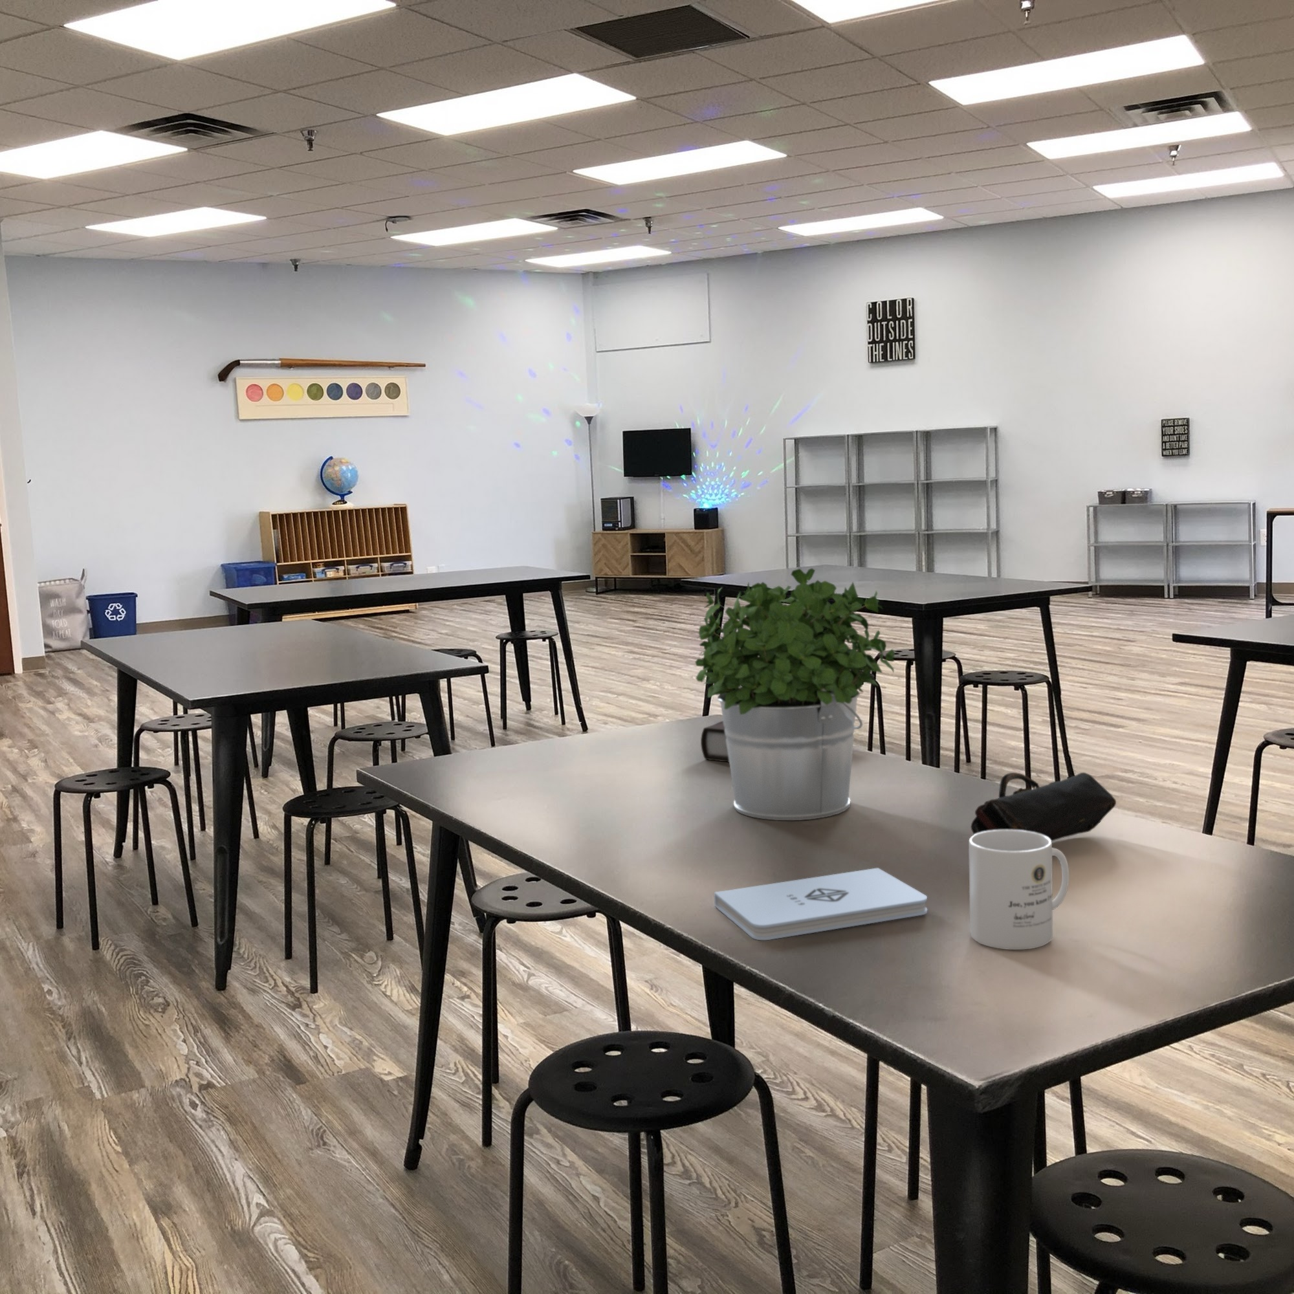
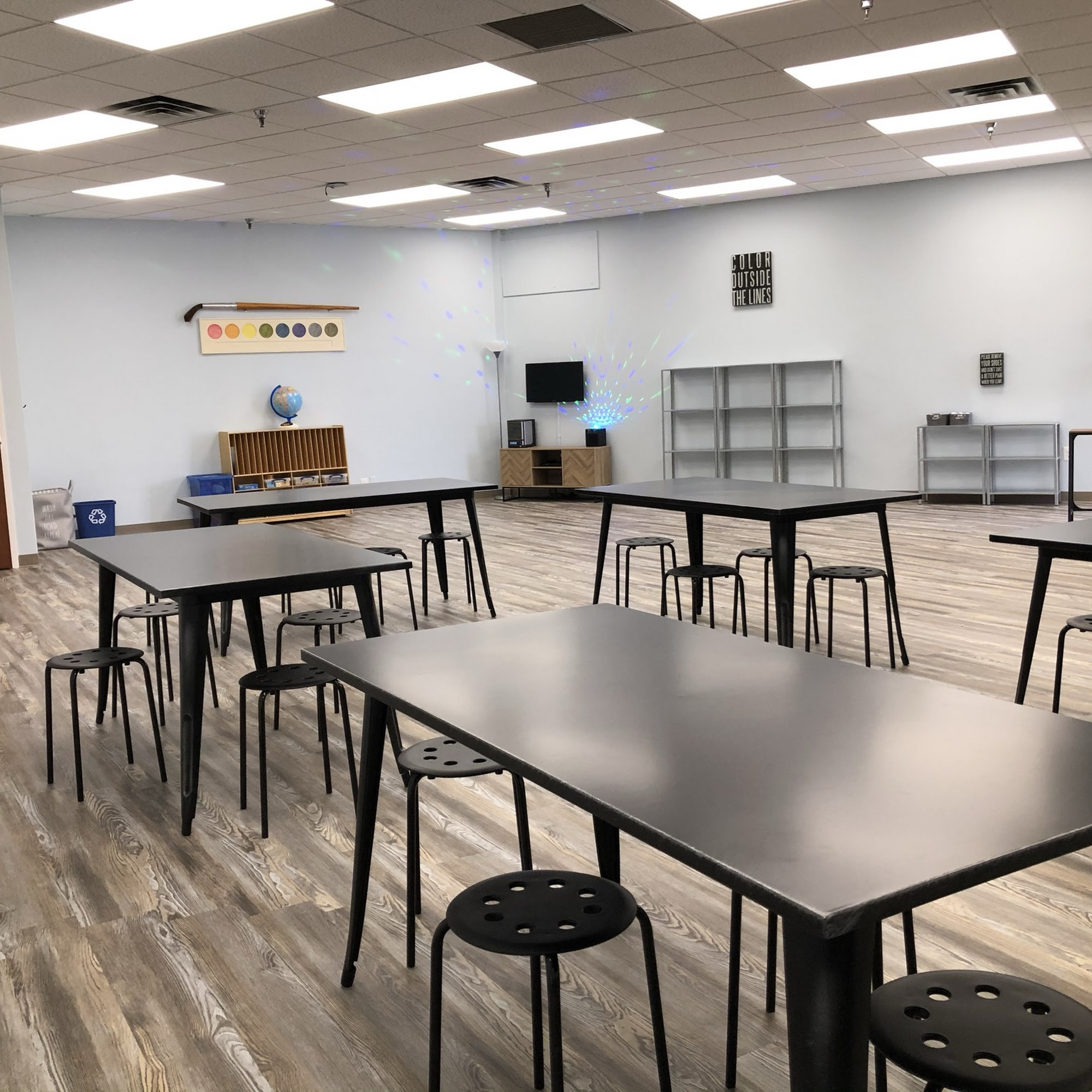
- bible [700,720,729,763]
- notepad [713,867,928,941]
- mug [968,829,1070,950]
- pencil case [970,771,1116,841]
- potted plant [694,568,896,821]
